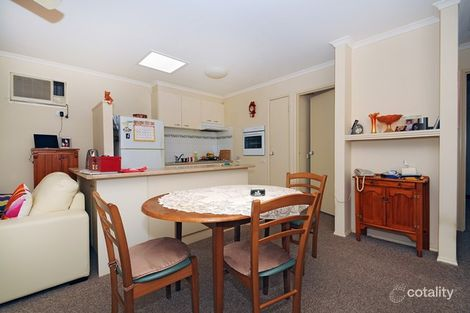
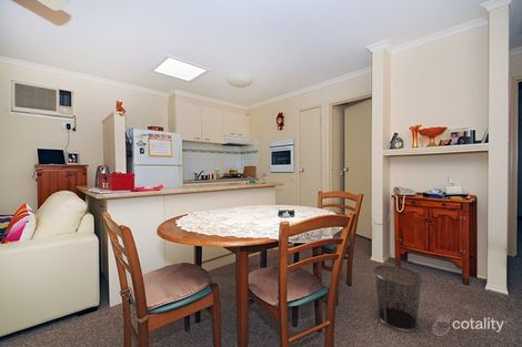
+ waste bin [372,264,424,333]
